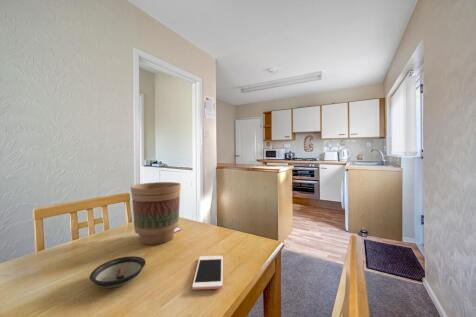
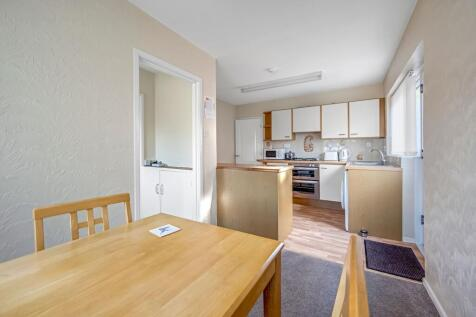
- cell phone [191,255,224,291]
- flower pot [130,181,182,246]
- saucer [89,255,147,289]
